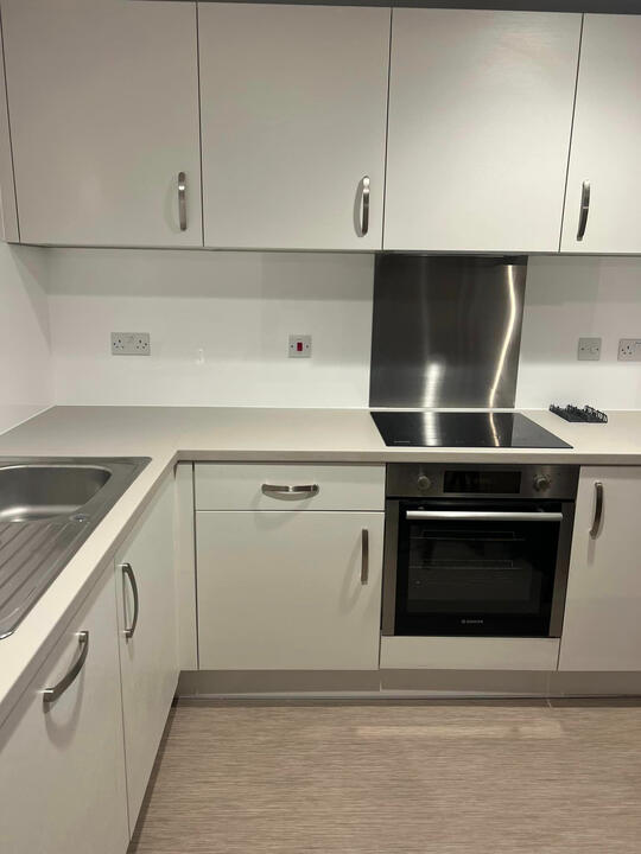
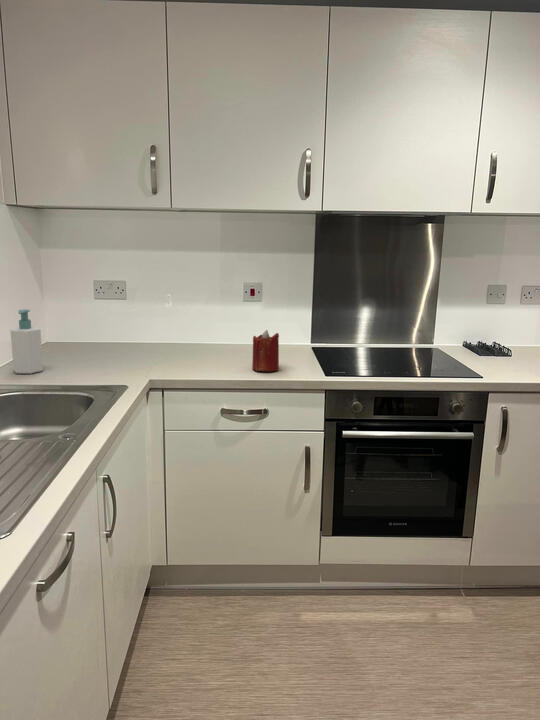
+ soap bottle [9,308,44,375]
+ candle [251,329,280,372]
